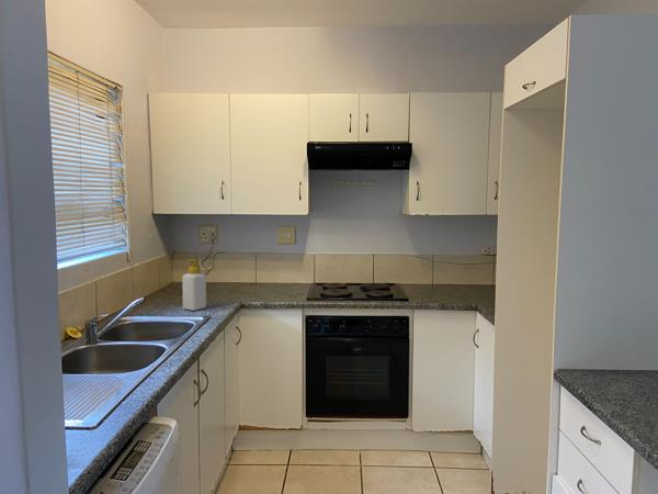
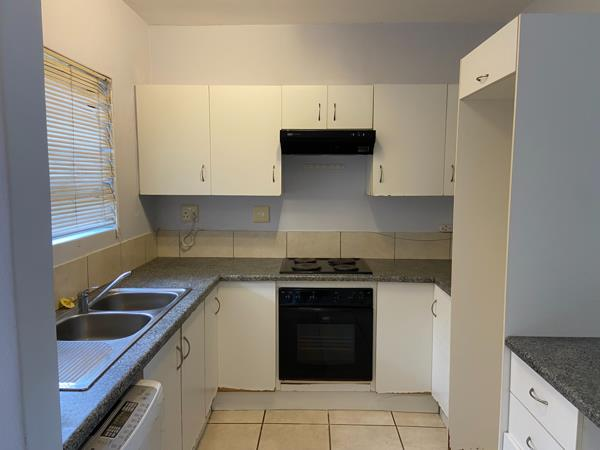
- soap bottle [181,258,207,312]
